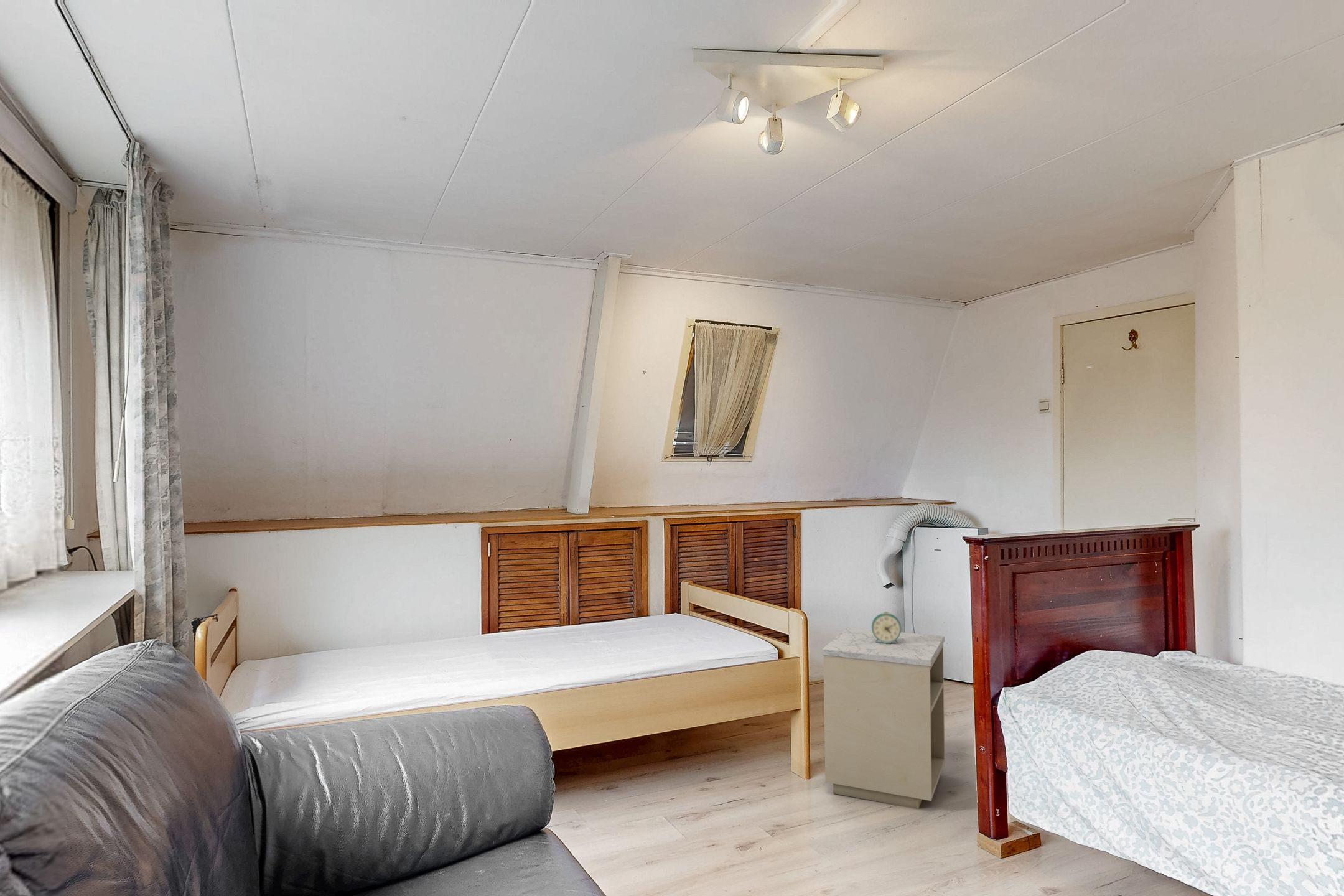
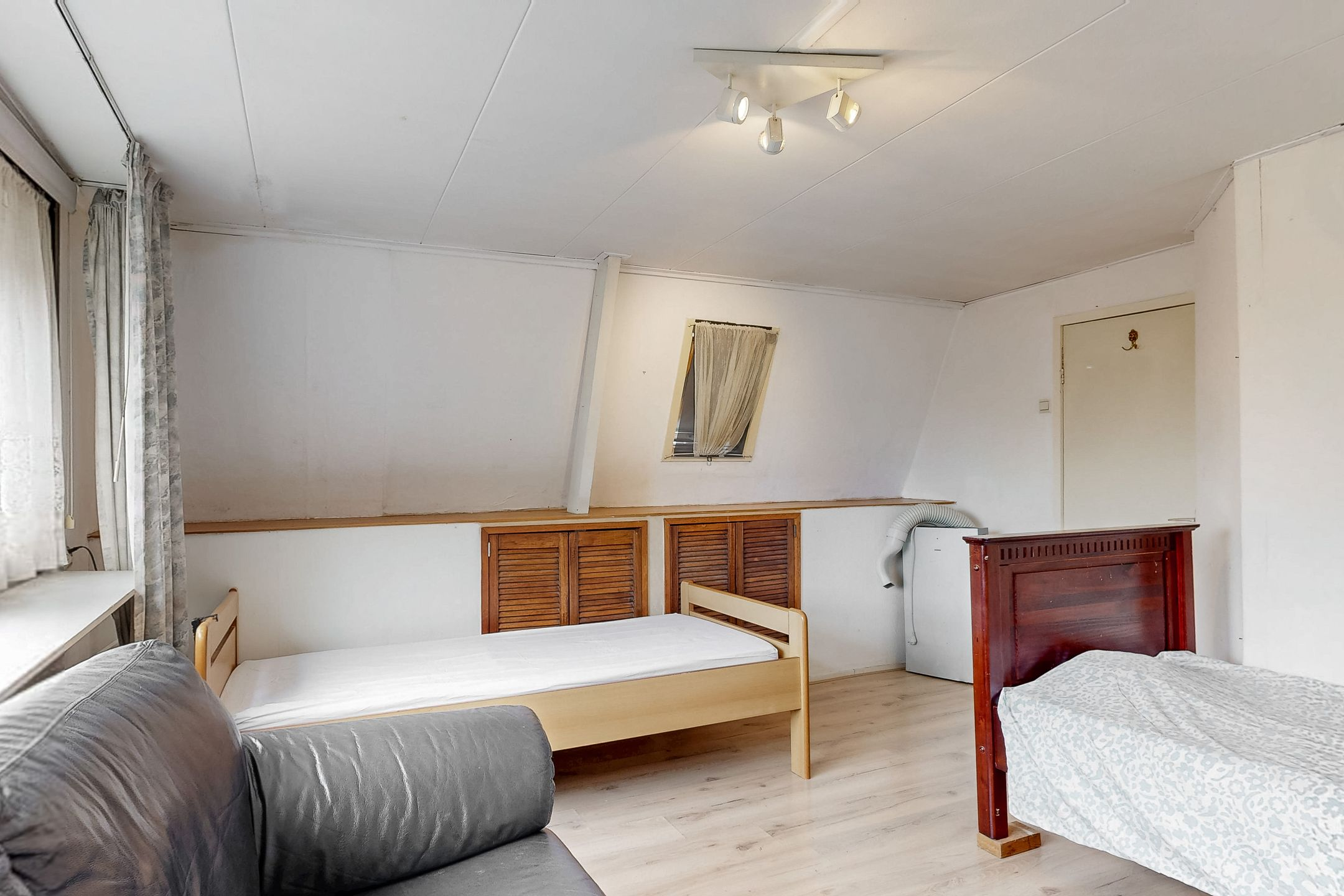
- alarm clock [871,611,902,644]
- nightstand [821,627,945,810]
